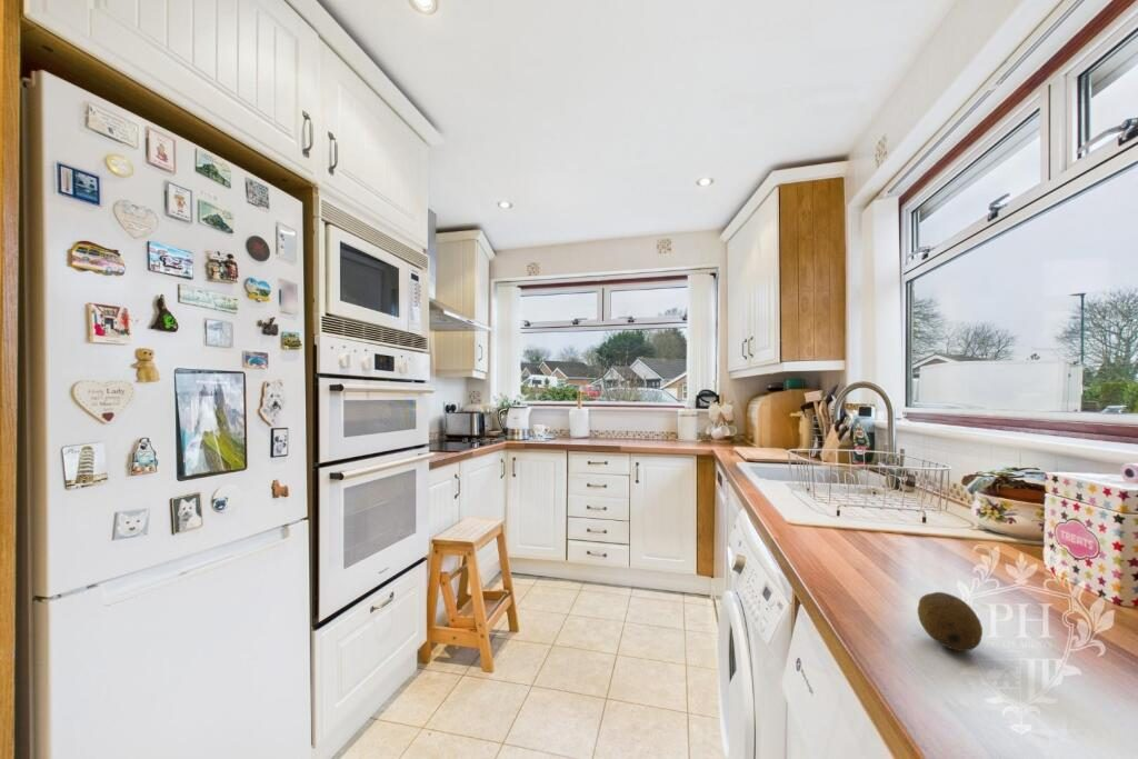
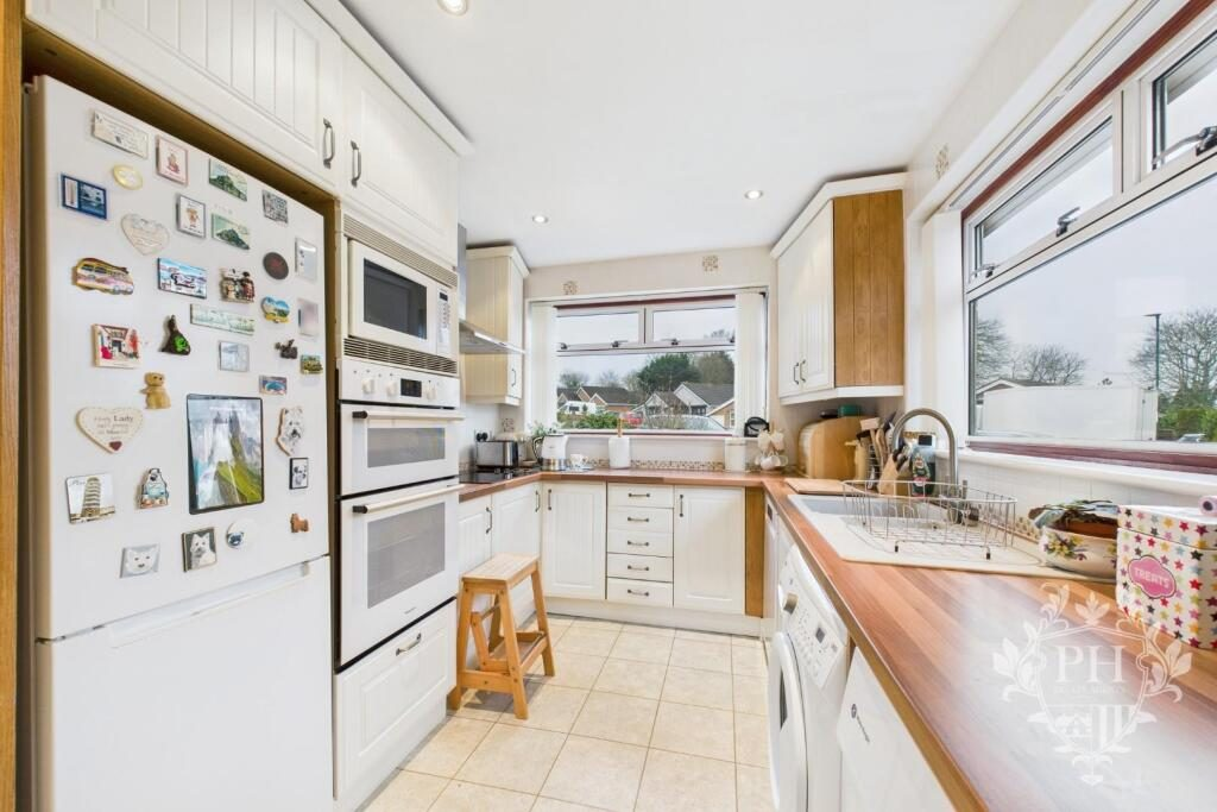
- fruit [917,591,984,652]
